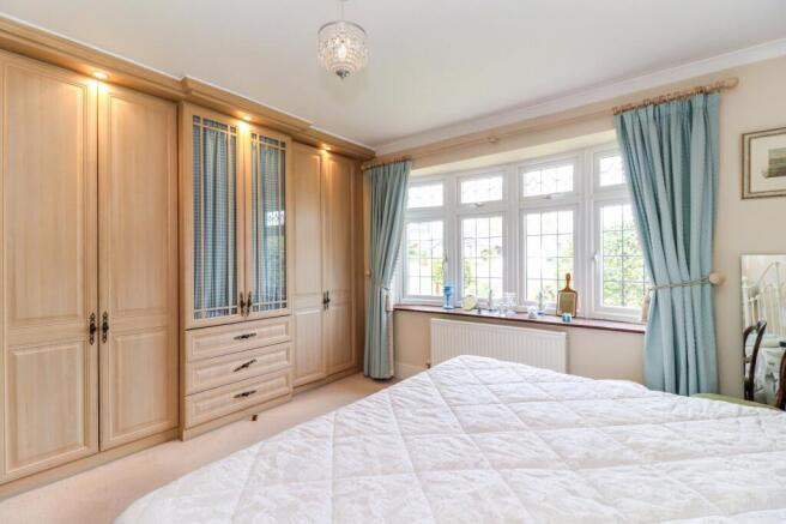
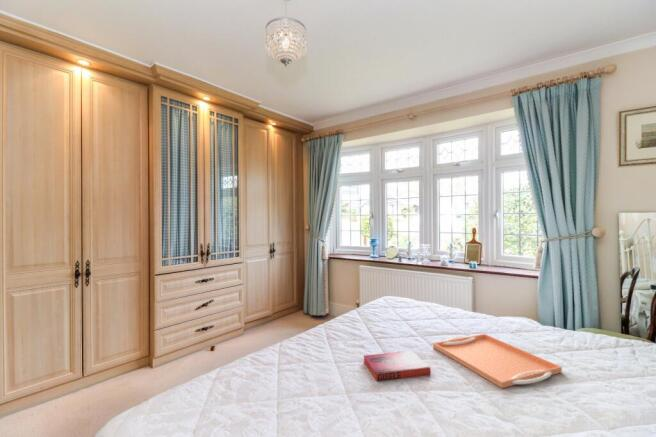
+ hardback book [363,350,432,382]
+ serving tray [432,333,563,389]
